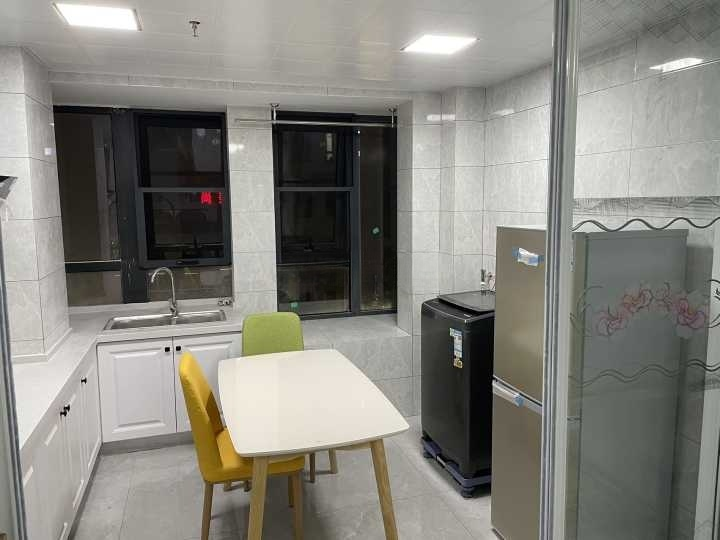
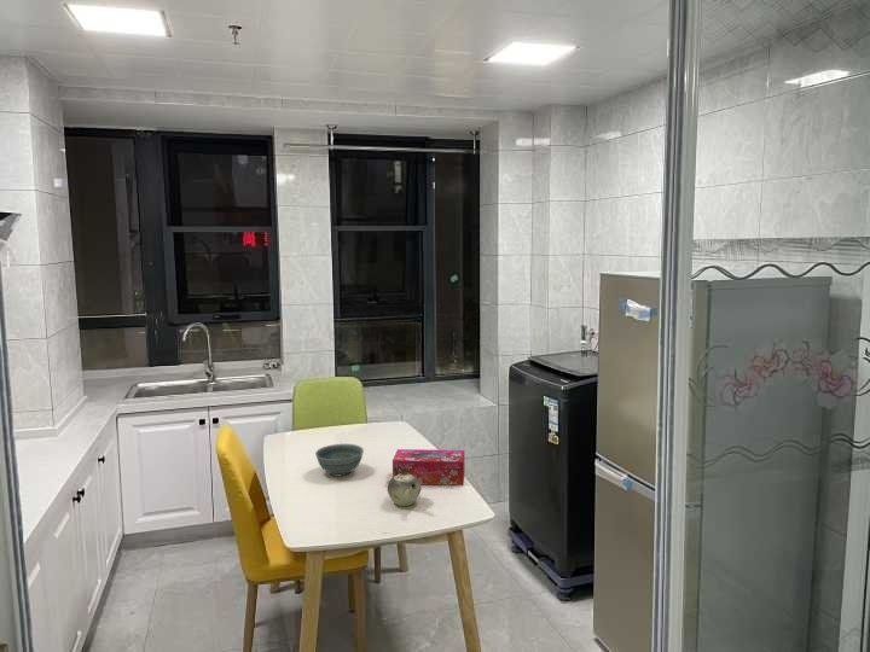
+ tissue box [392,448,465,487]
+ bowl [314,443,365,477]
+ teapot [385,465,422,507]
